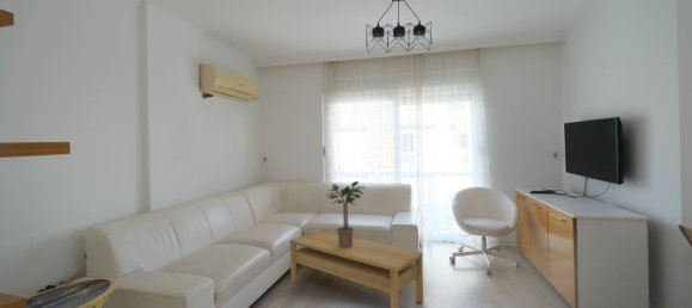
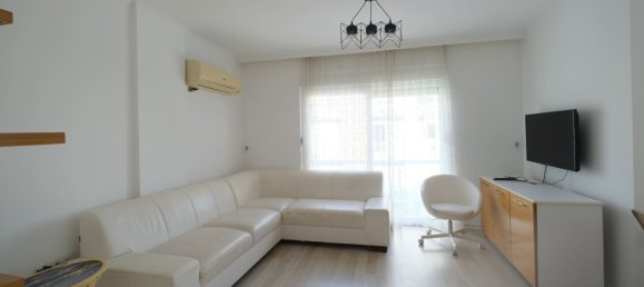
- coffee table [289,230,424,308]
- potted plant [325,180,367,248]
